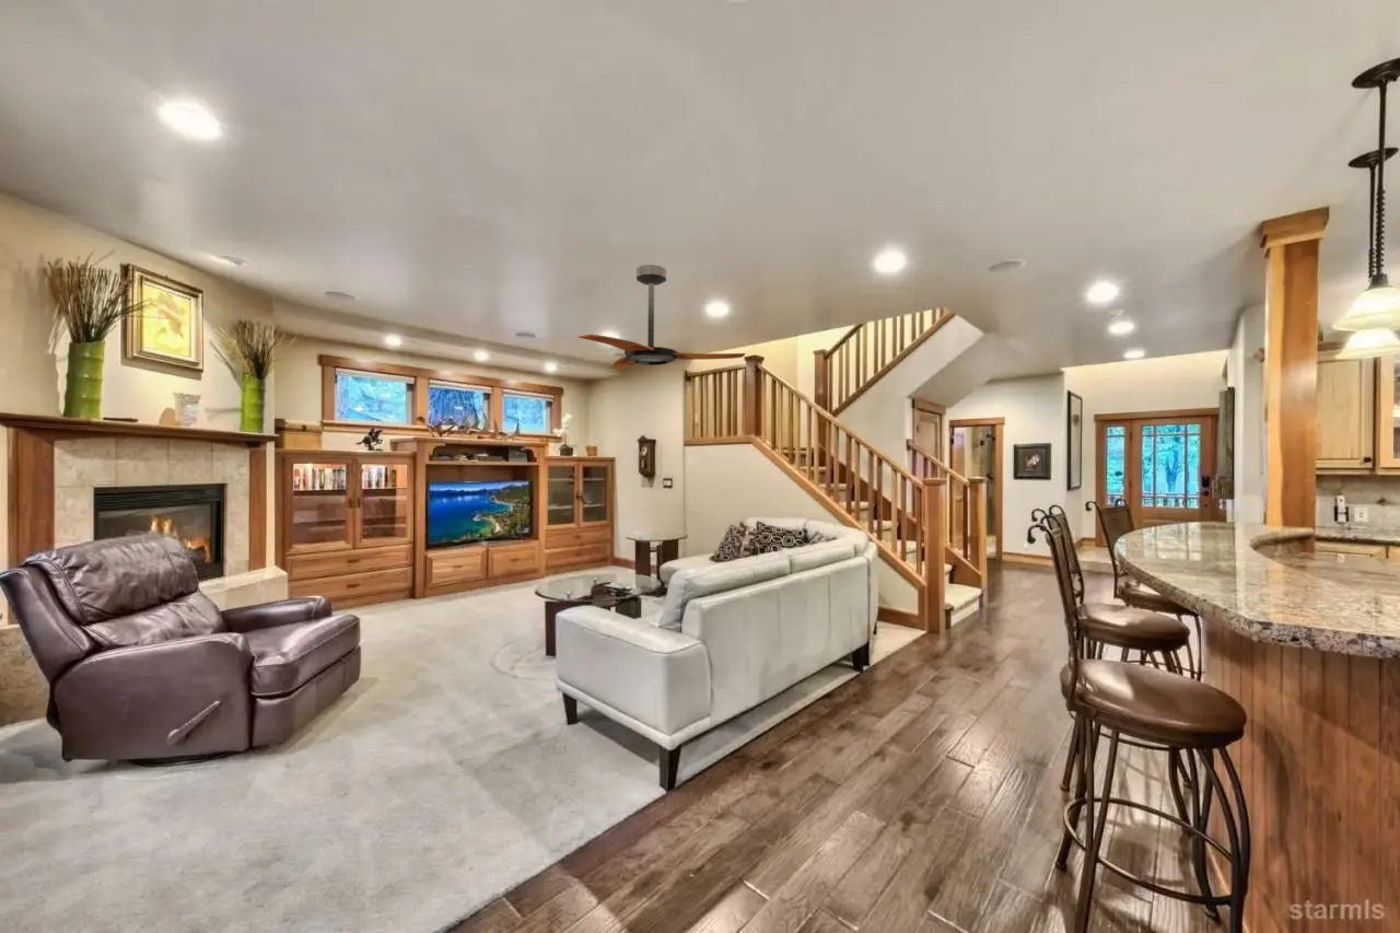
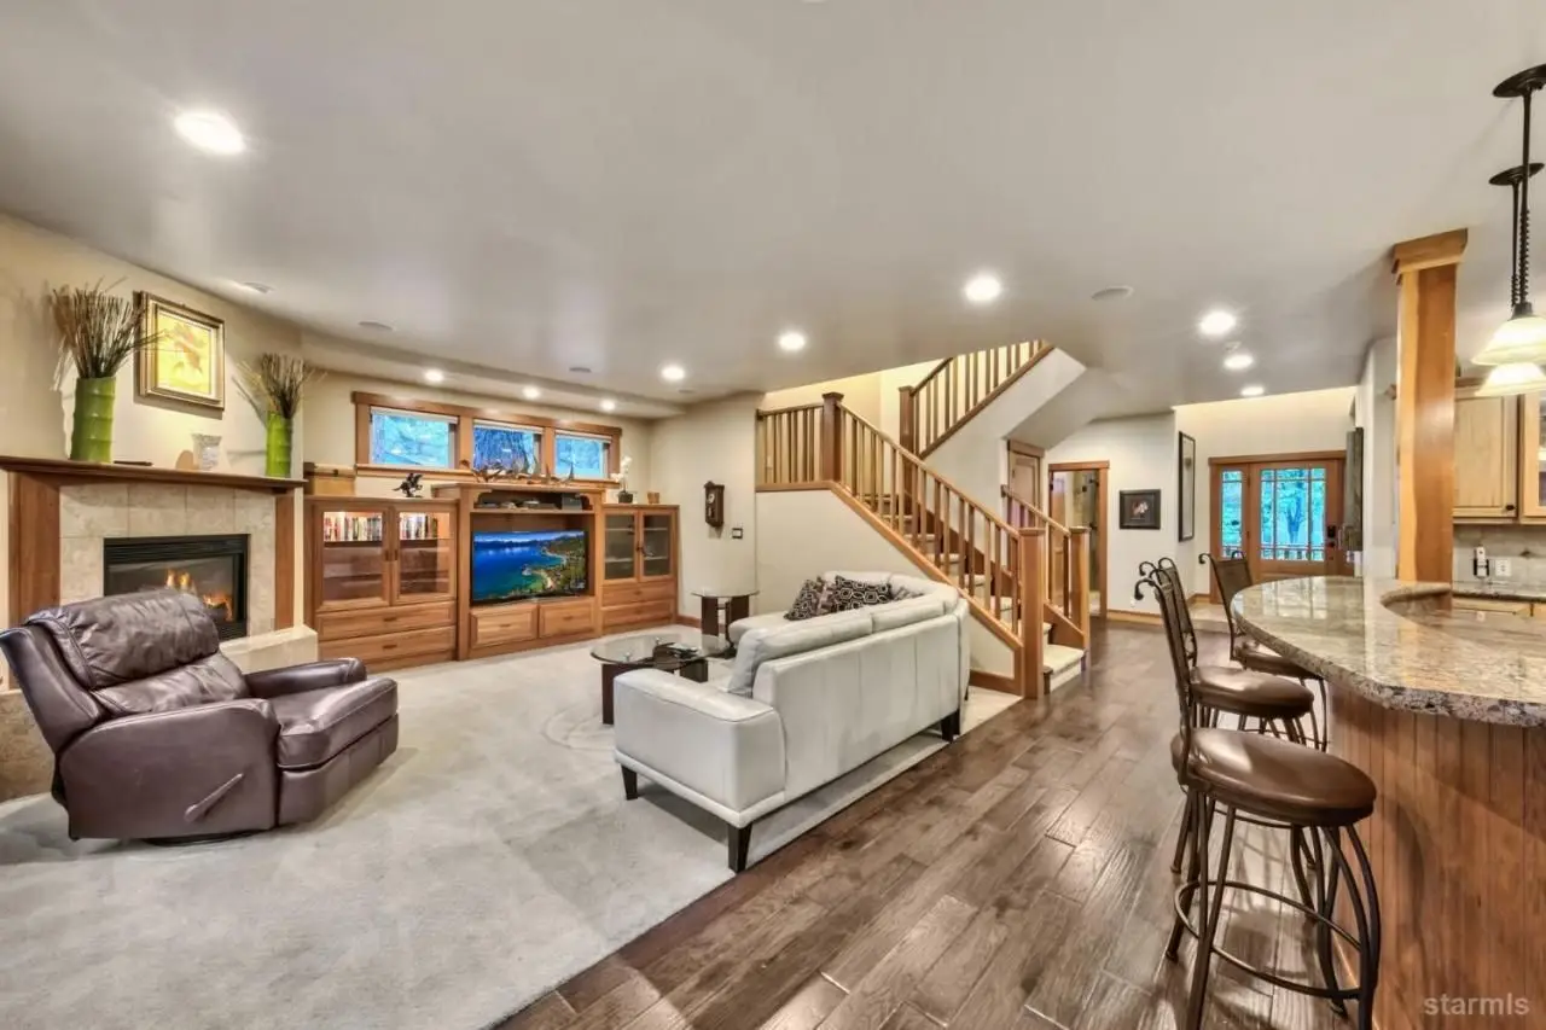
- ceiling fan [576,264,746,371]
